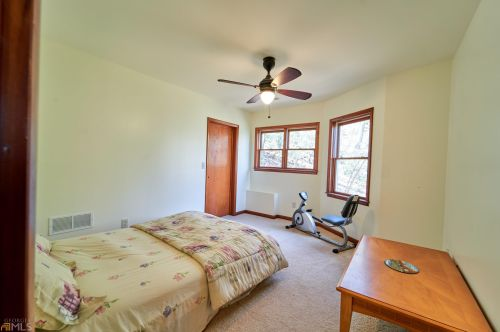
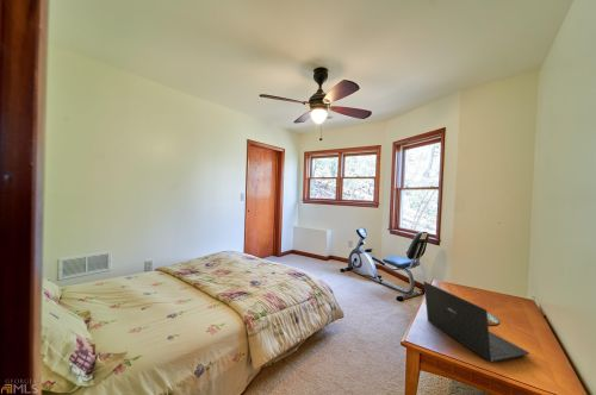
+ laptop [423,281,530,363]
